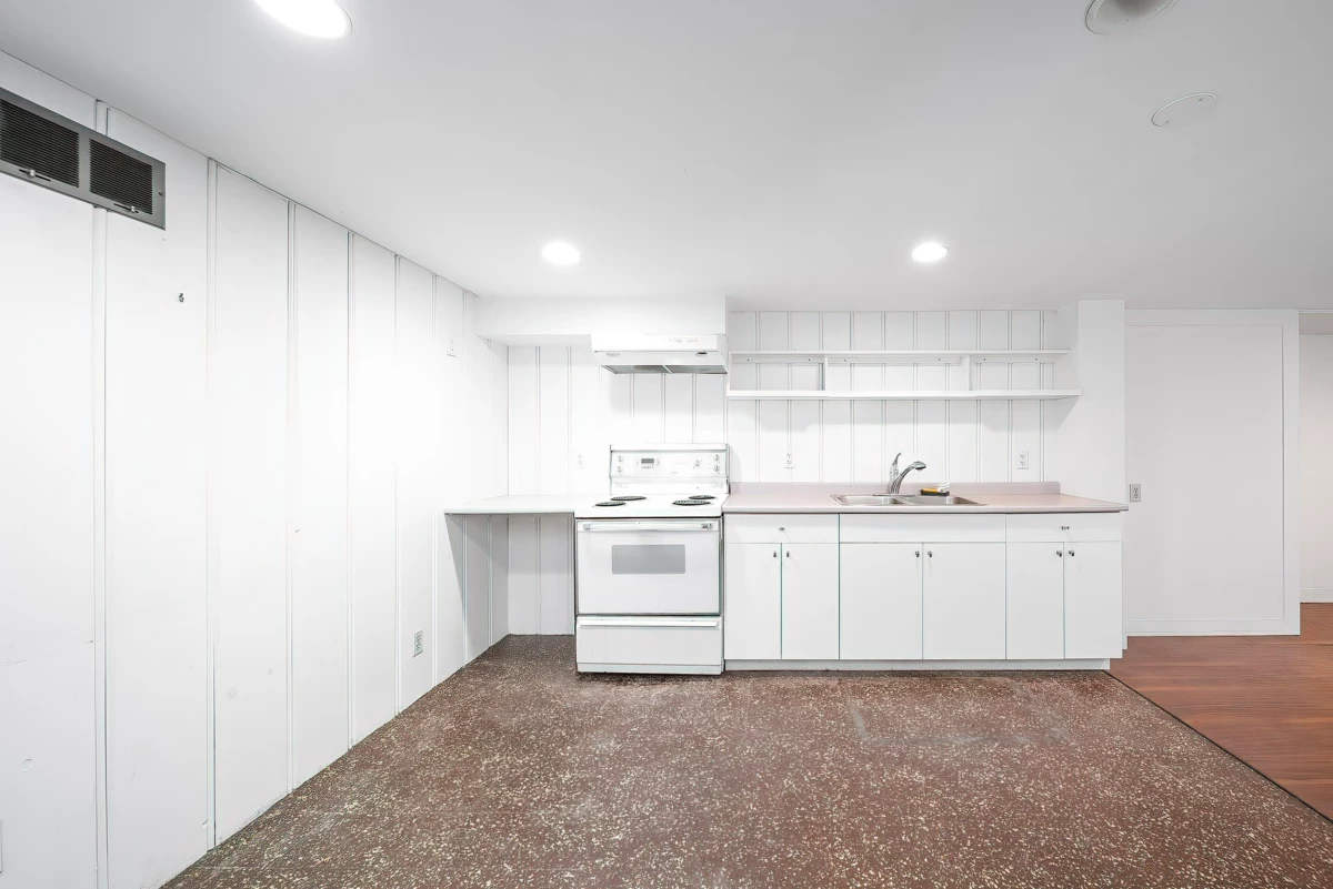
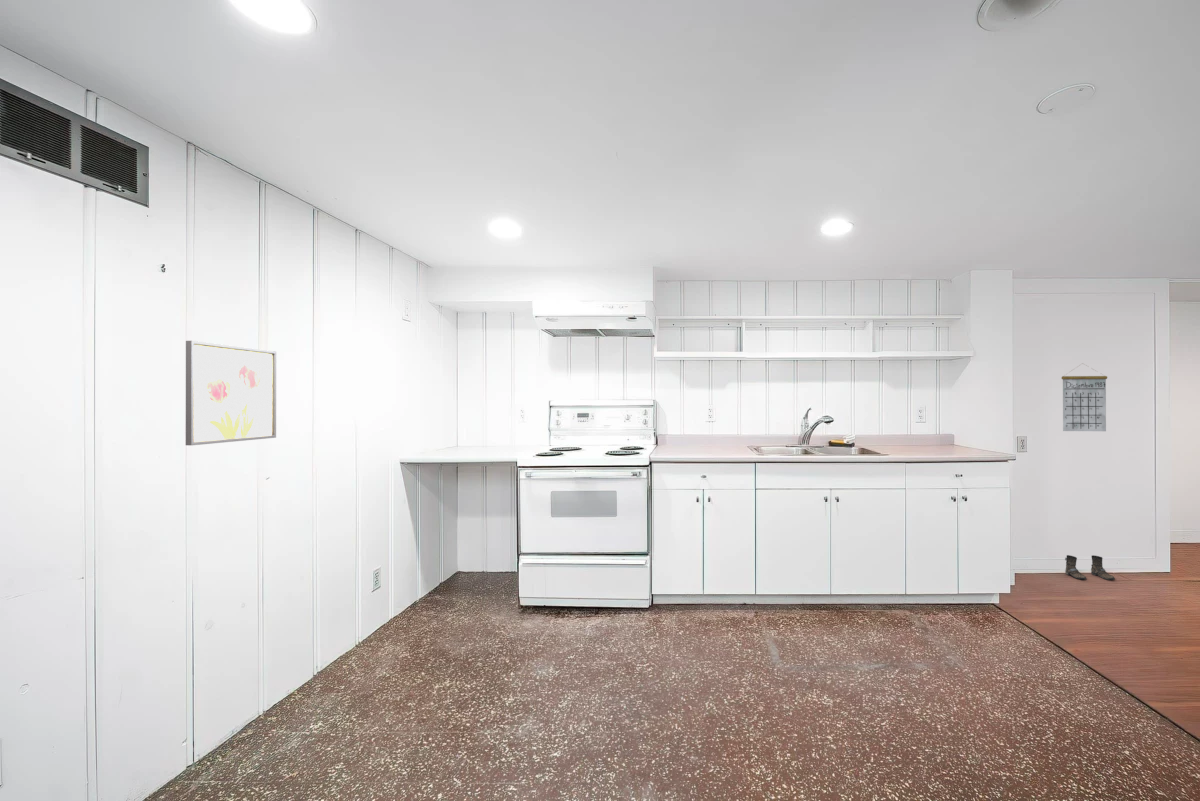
+ wall art [185,340,277,446]
+ calendar [1061,362,1108,432]
+ boots [1064,554,1116,581]
